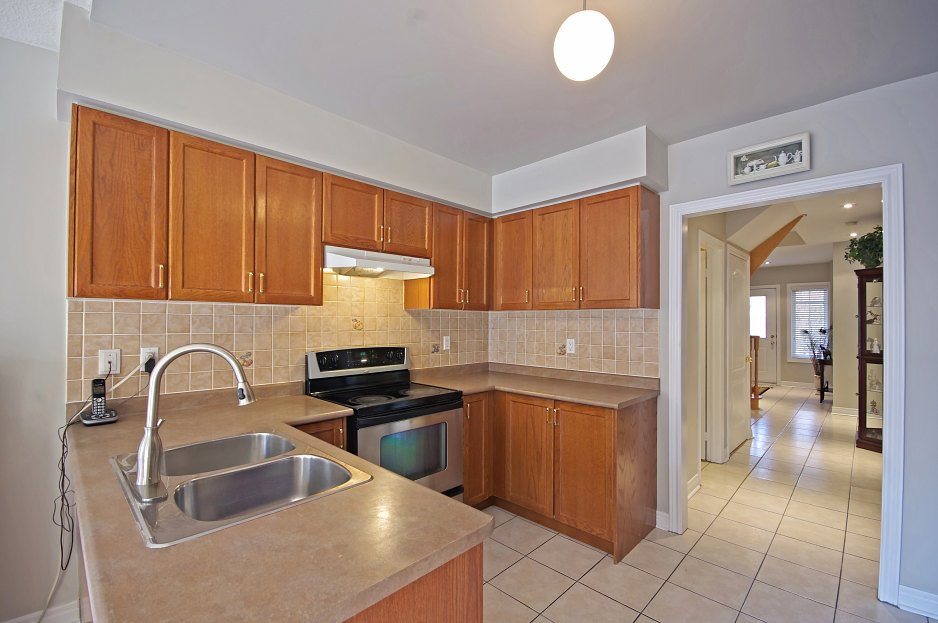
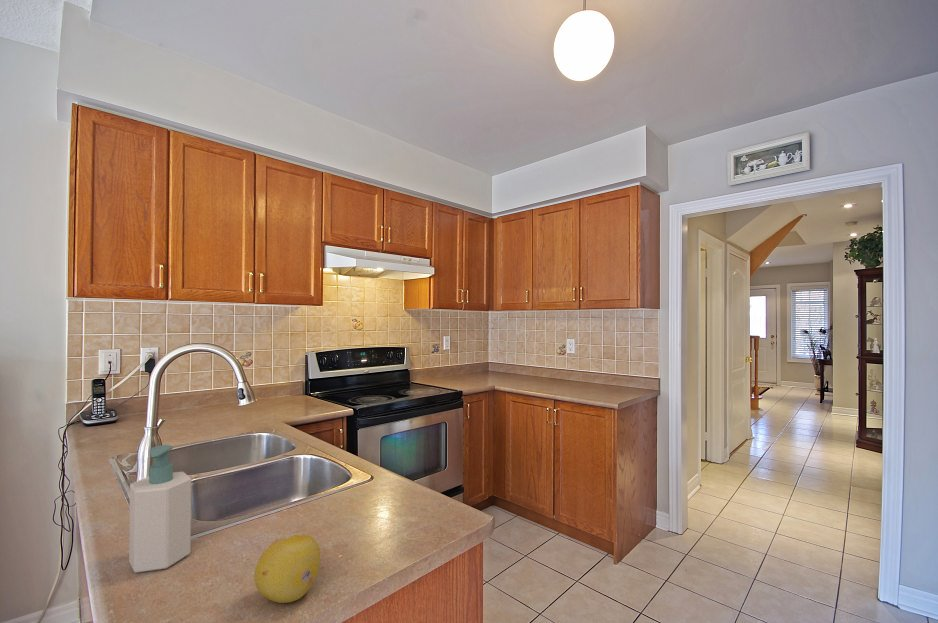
+ soap bottle [128,444,192,574]
+ fruit [253,534,321,604]
